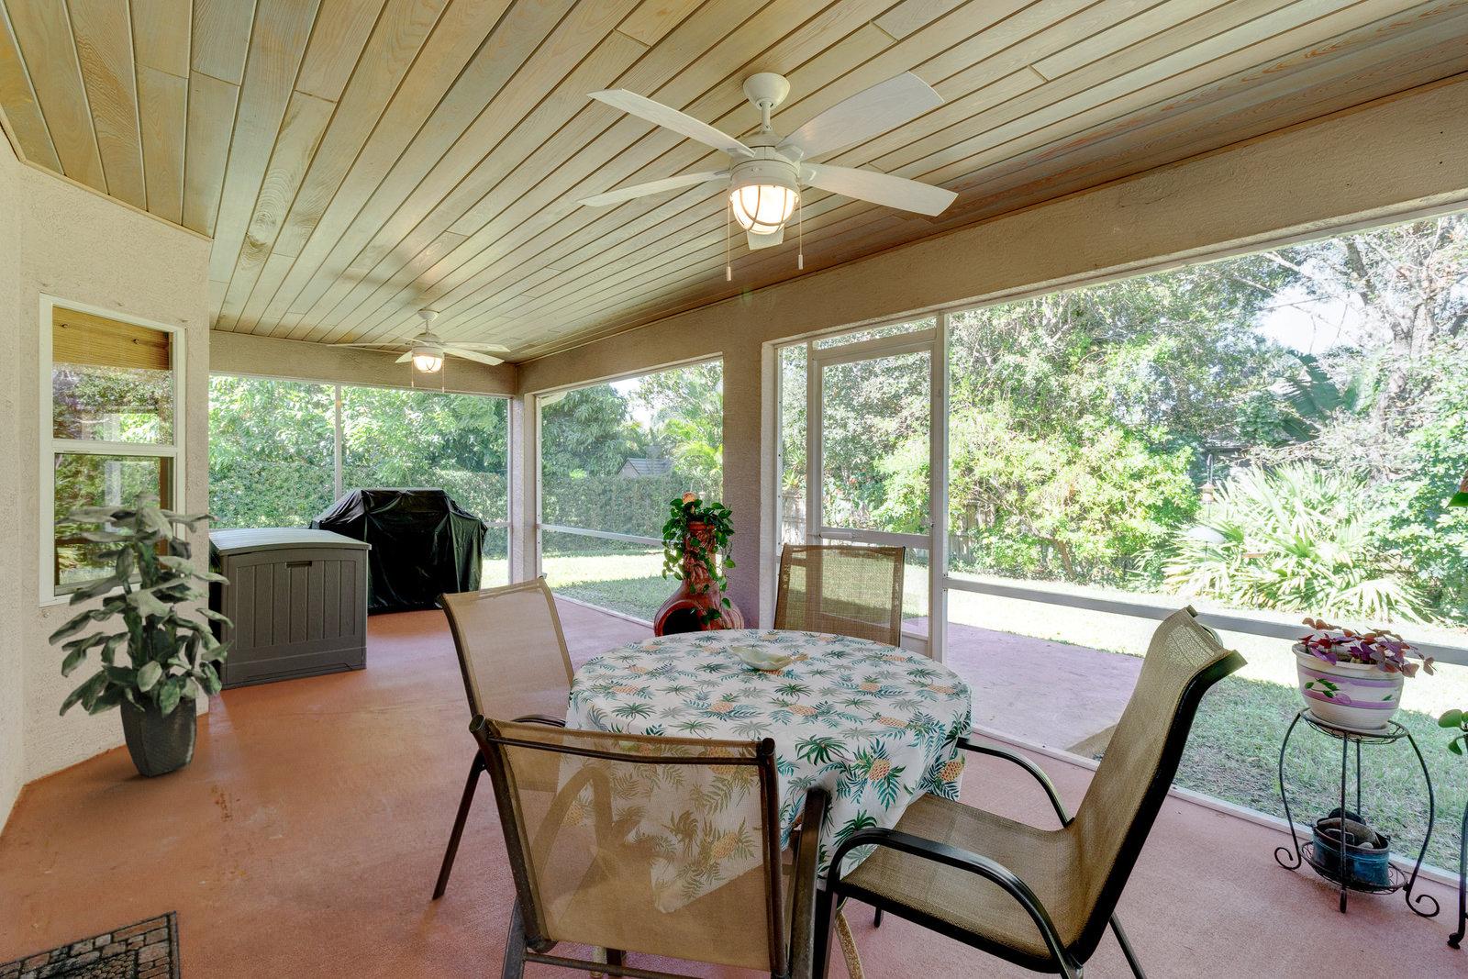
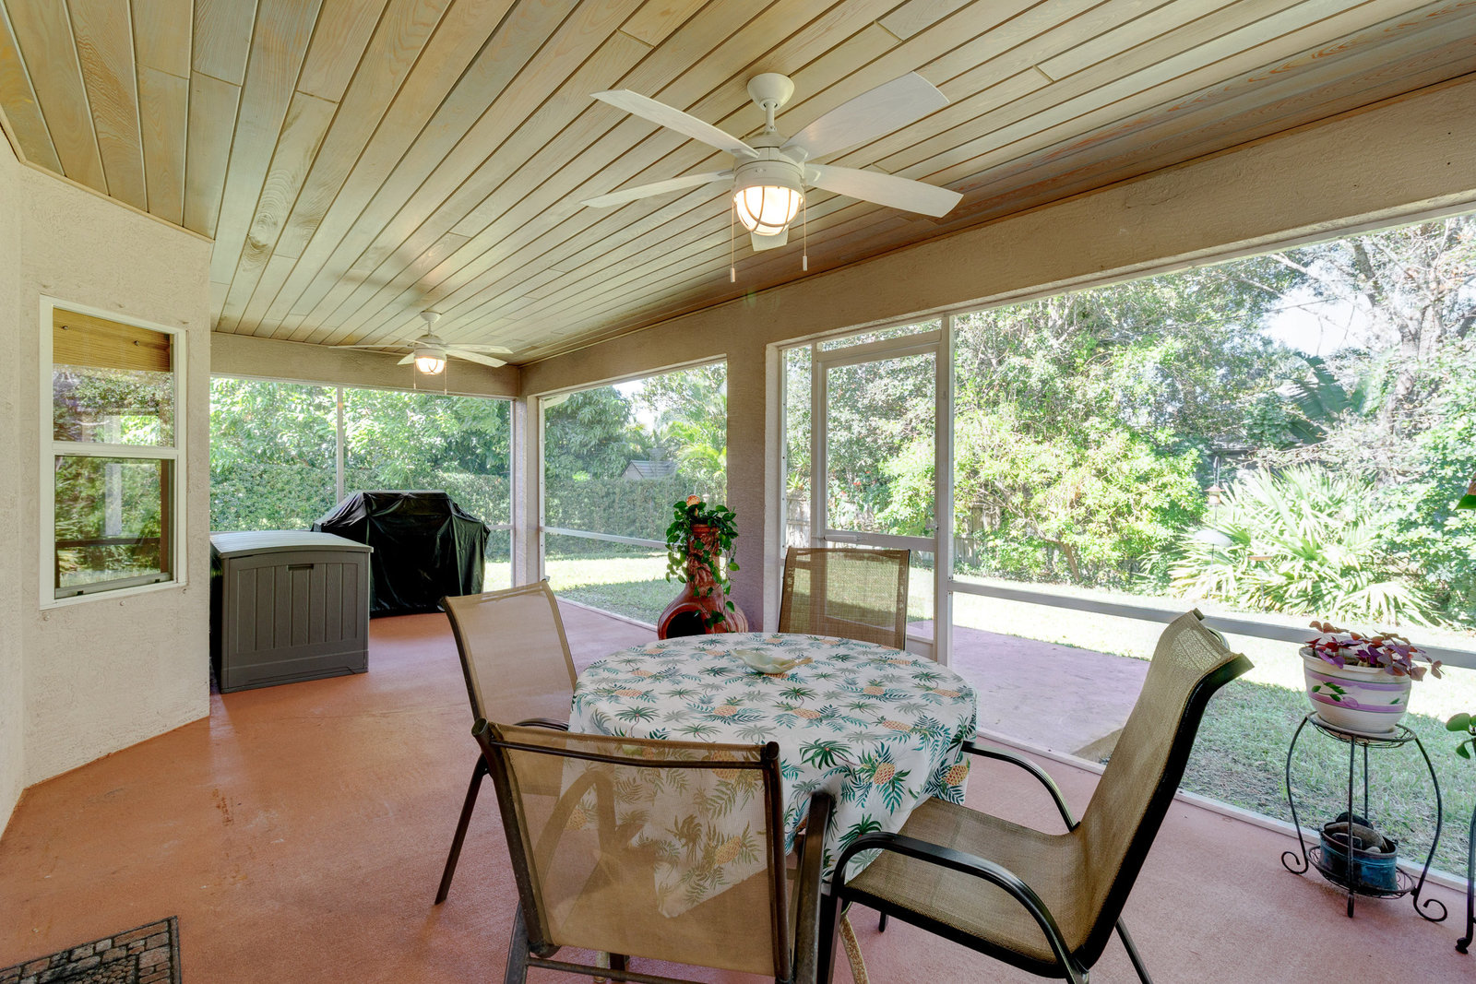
- indoor plant [48,493,236,777]
